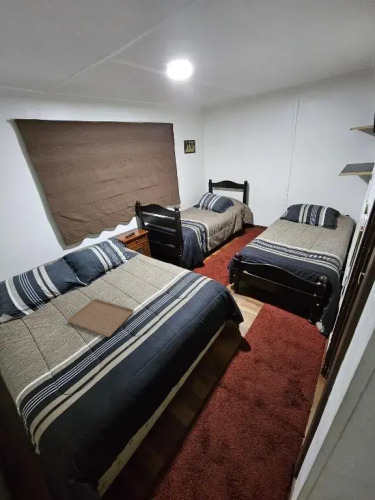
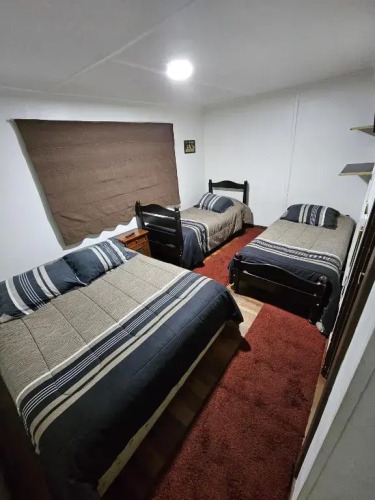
- tray [66,298,134,338]
